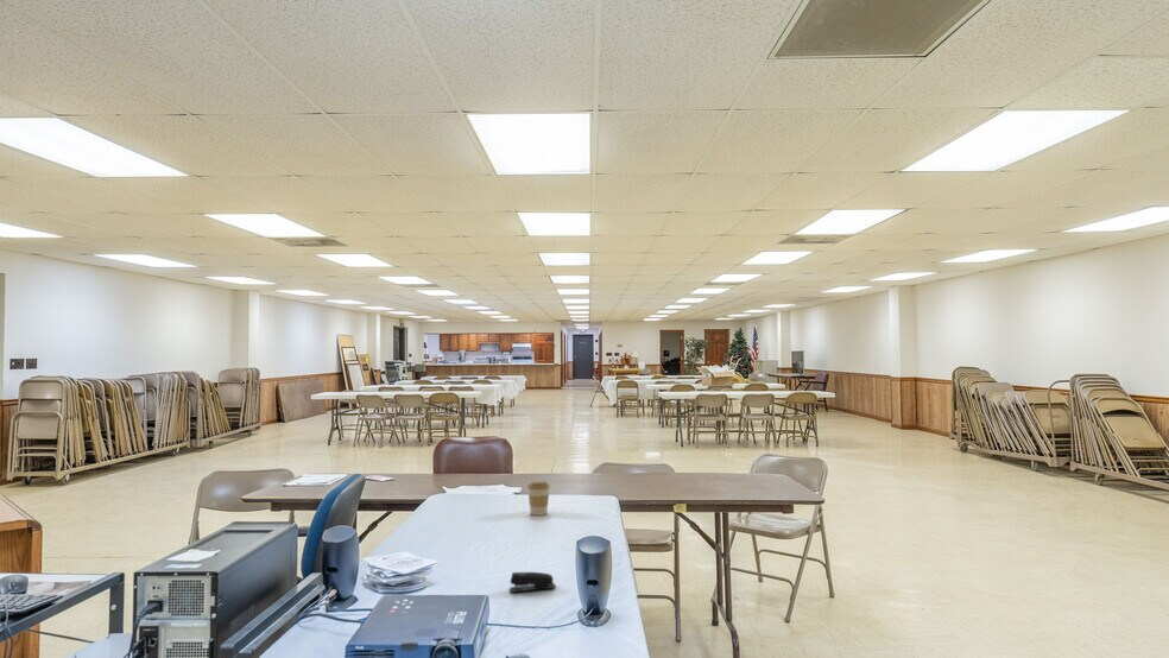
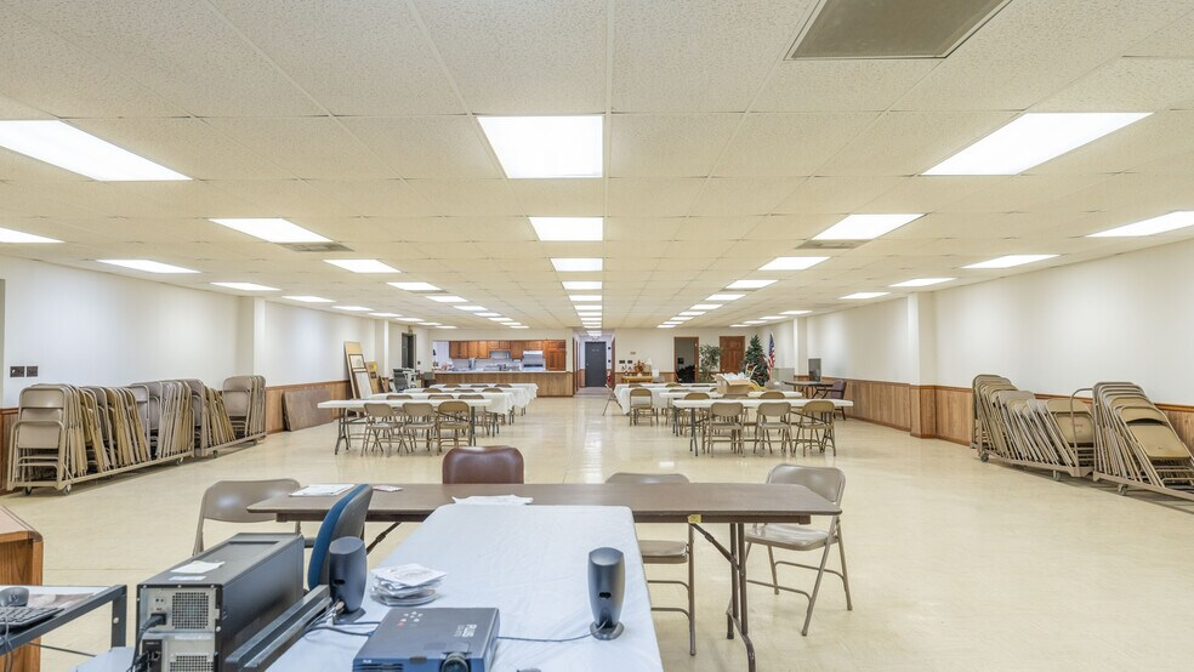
- coffee cup [526,481,551,517]
- stapler [508,571,557,594]
